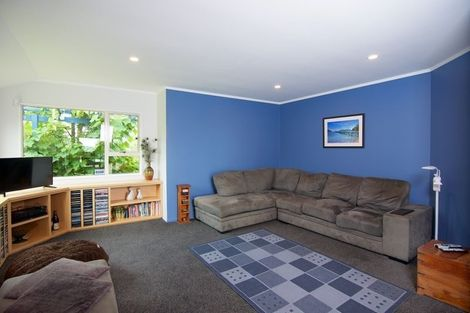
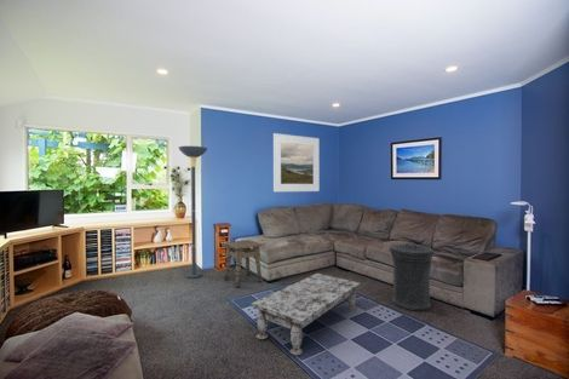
+ trash can [389,242,436,312]
+ floor lamp [178,145,208,280]
+ side table [223,239,263,288]
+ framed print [272,132,321,193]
+ coffee table [251,272,362,356]
